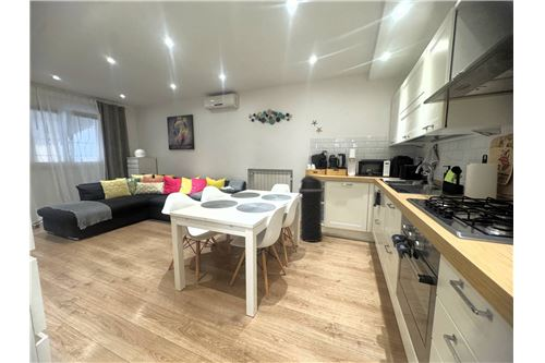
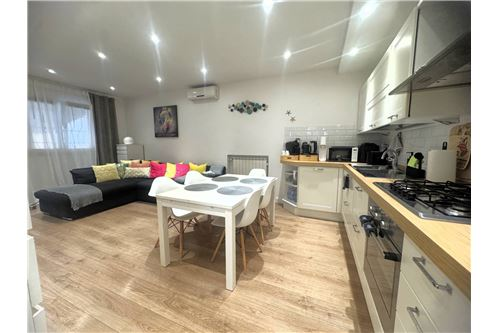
- trash can [298,174,324,243]
